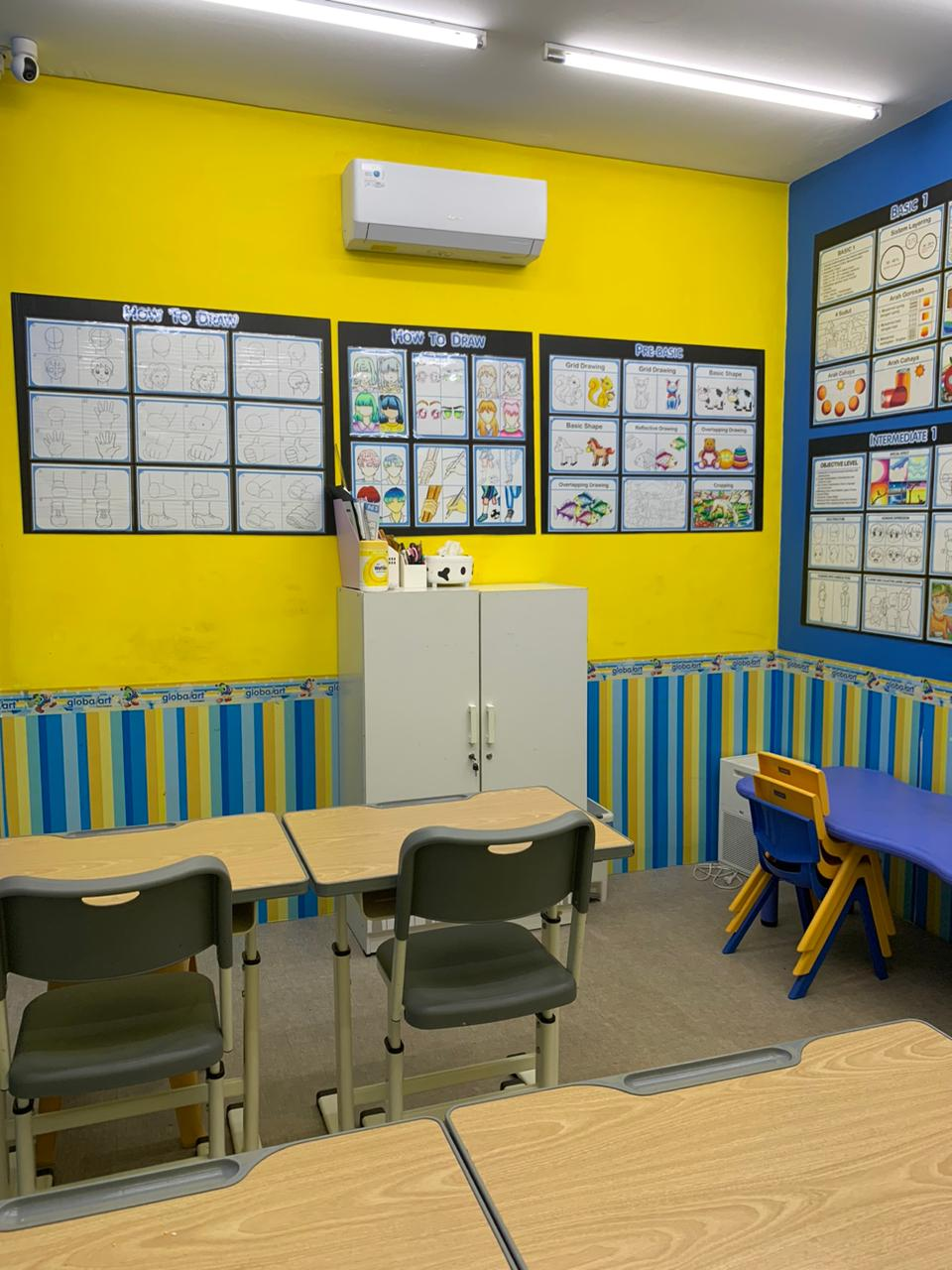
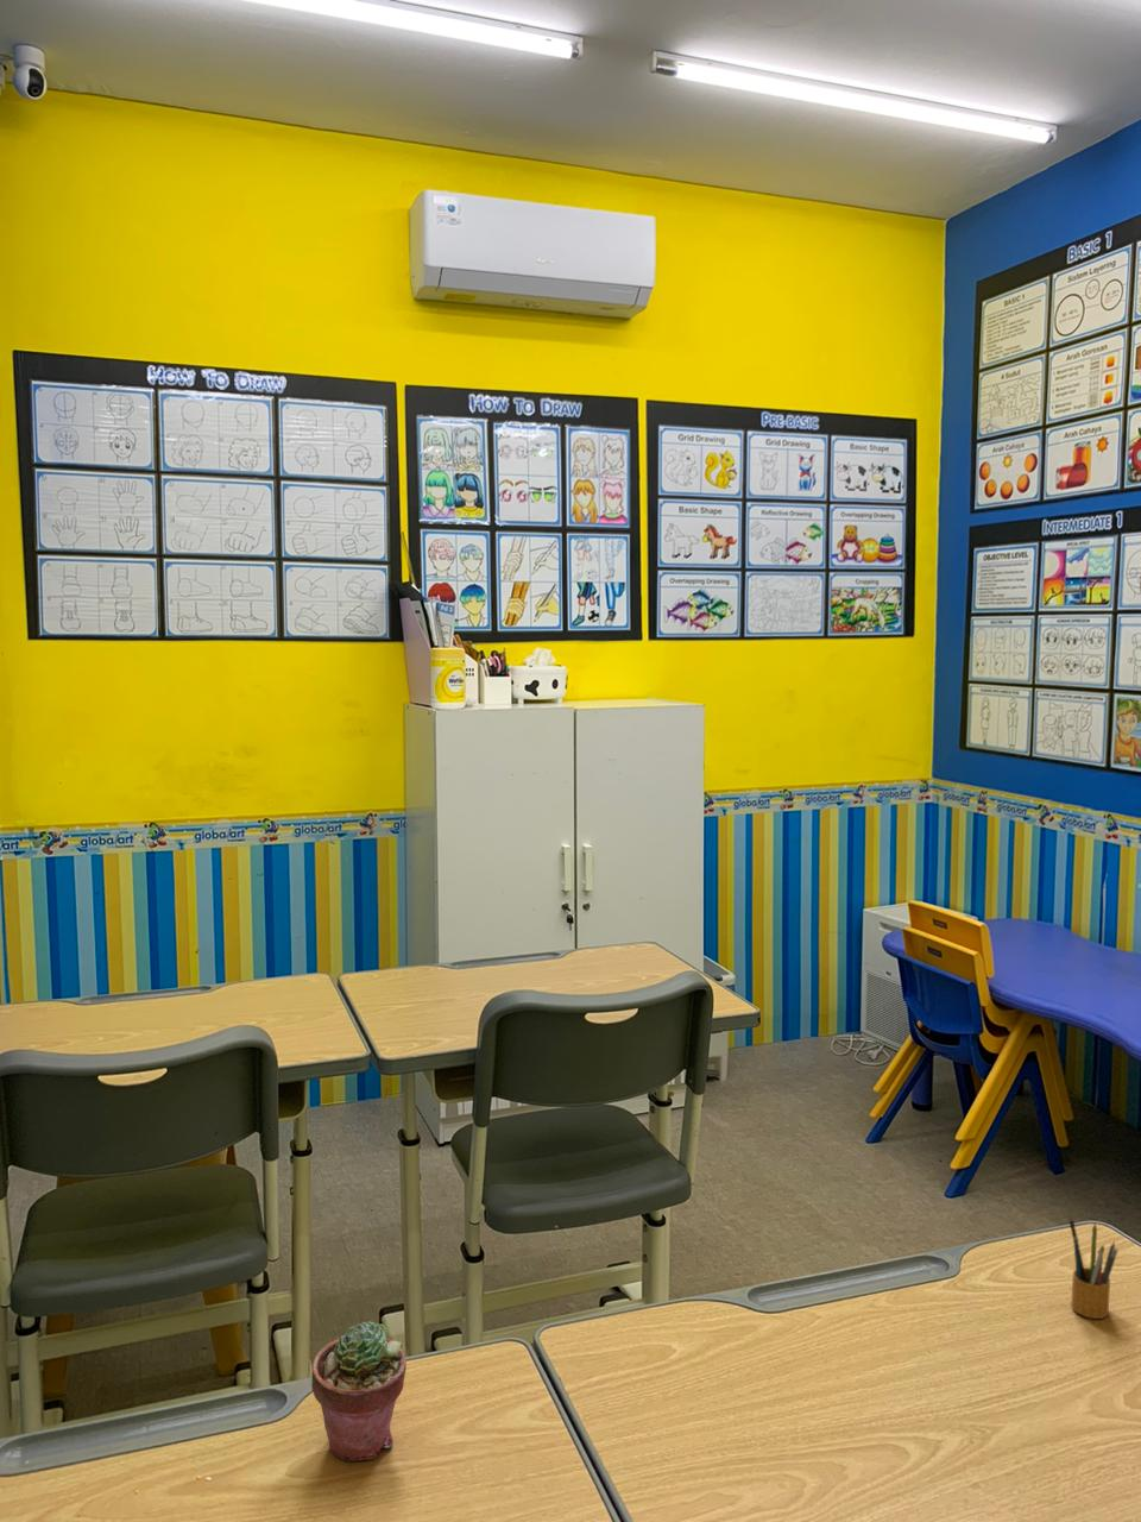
+ pencil box [1069,1214,1119,1319]
+ potted succulent [310,1319,408,1462]
